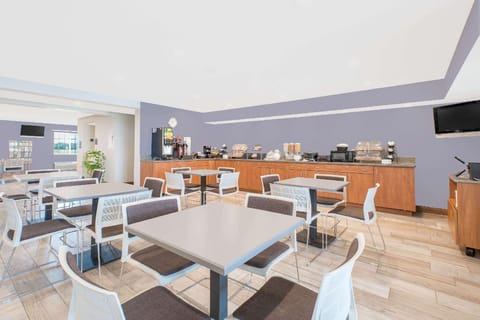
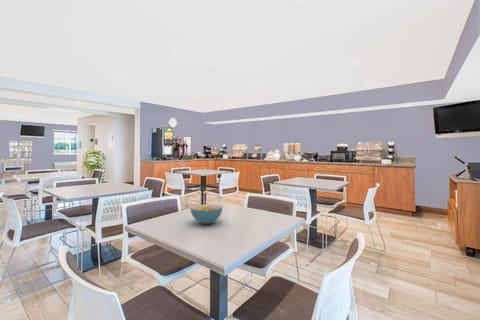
+ cereal bowl [189,204,223,225]
